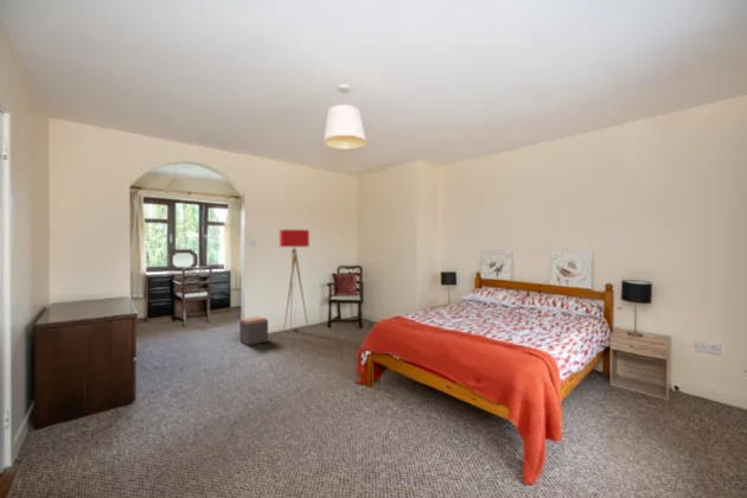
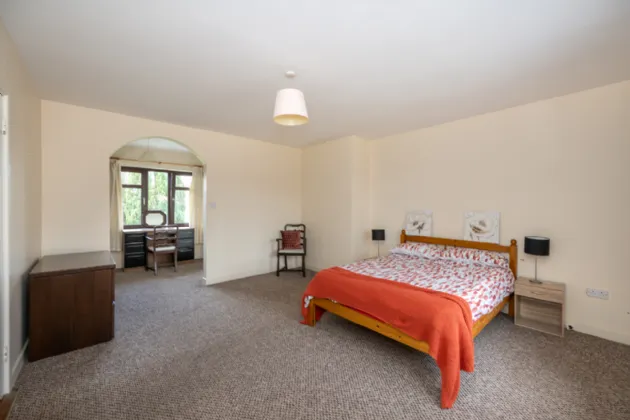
- footstool [238,315,269,346]
- floor lamp [277,229,311,337]
